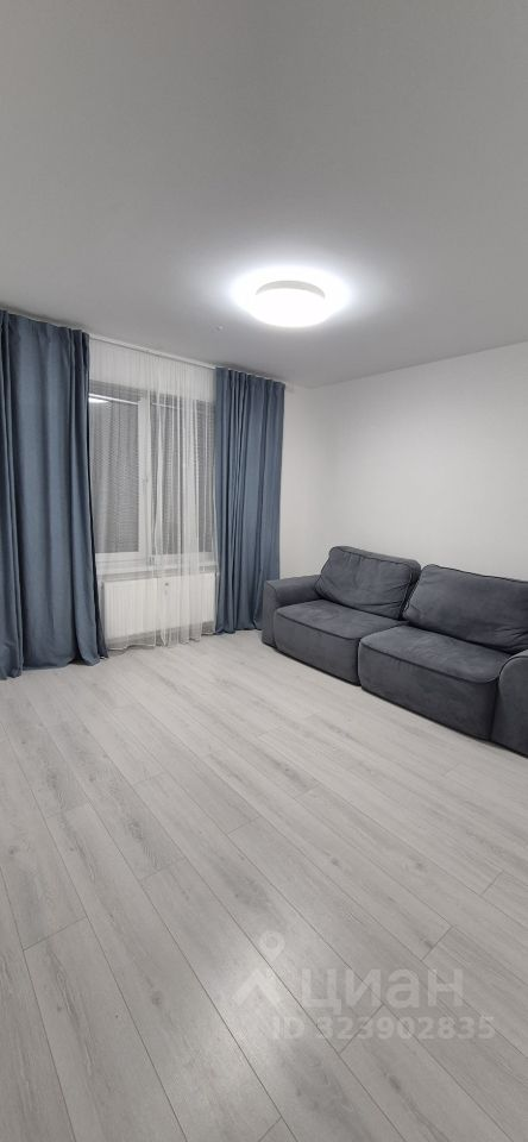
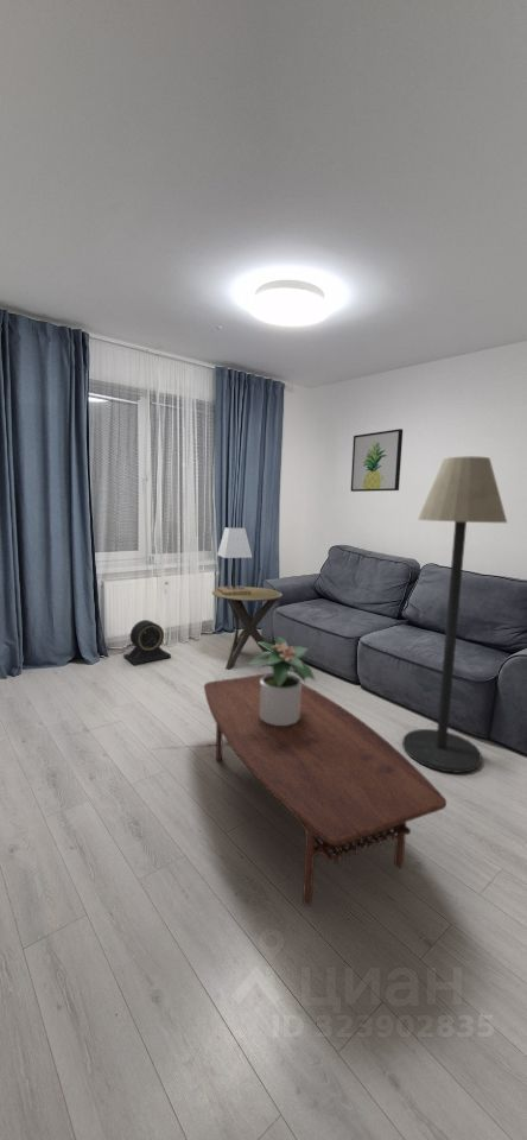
+ side table [211,585,284,670]
+ speaker [122,619,172,666]
+ coffee table [203,672,447,907]
+ potted plant [246,635,317,726]
+ wall art [350,428,404,493]
+ lamp [216,526,253,595]
+ floor lamp [401,455,508,774]
